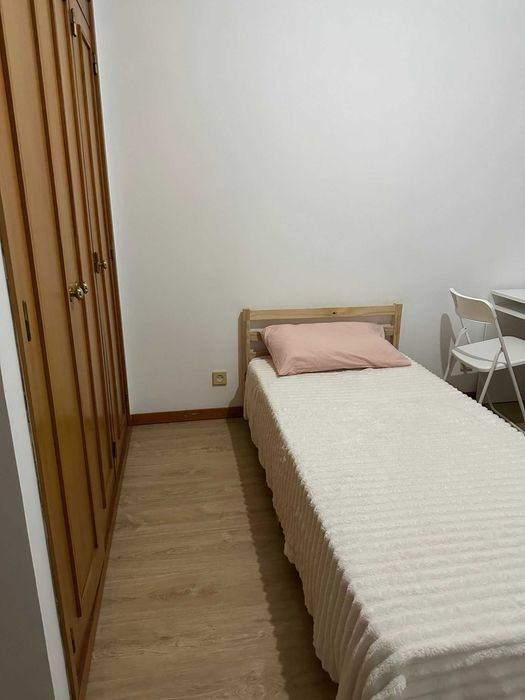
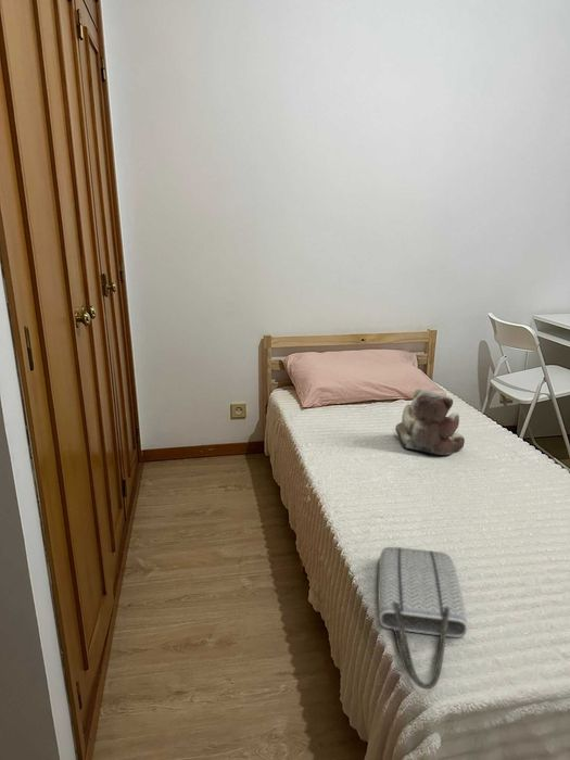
+ teddy bear [394,388,466,456]
+ tote bag [377,546,468,691]
